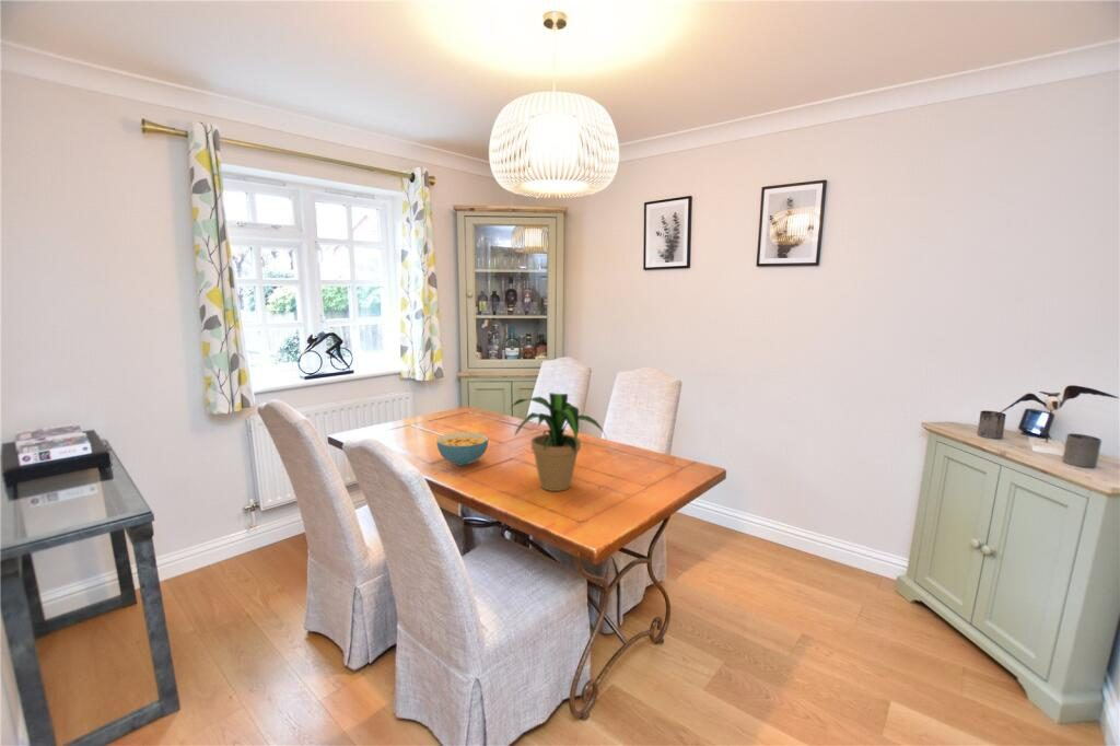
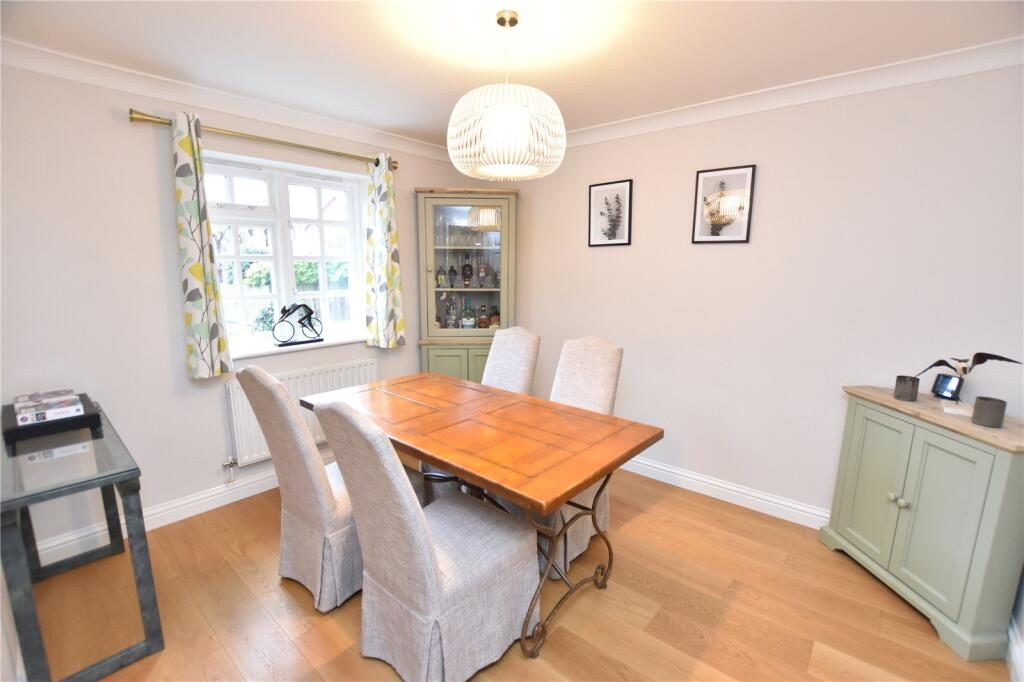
- potted plant [510,392,607,492]
- cereal bowl [435,431,489,467]
